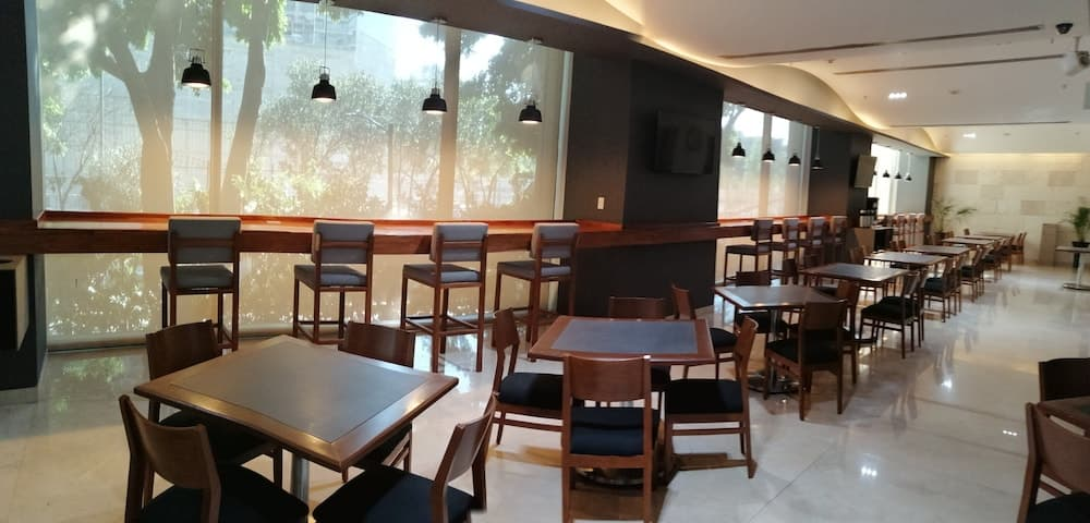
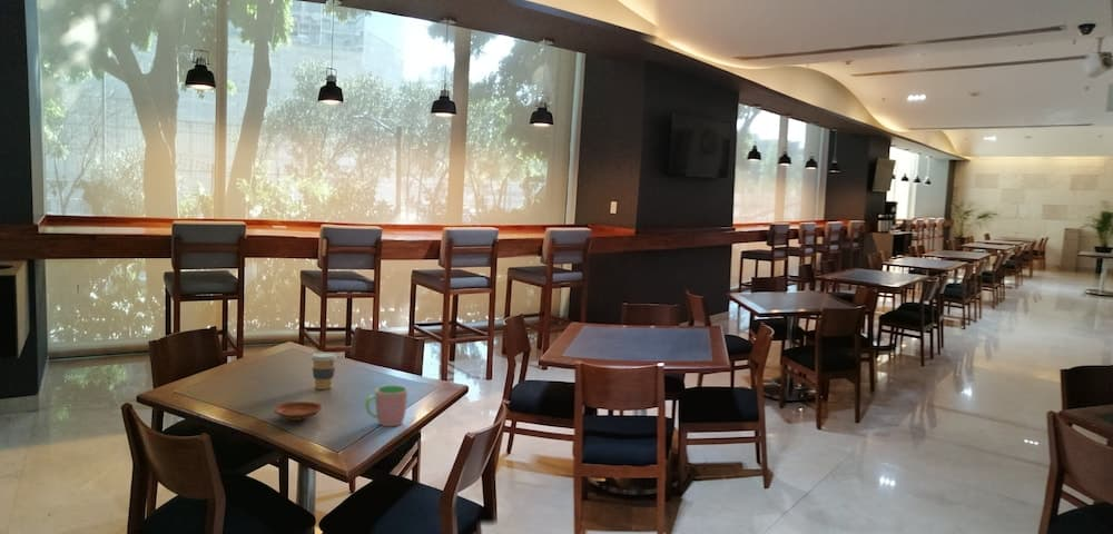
+ plate [273,400,323,422]
+ coffee cup [309,352,338,390]
+ cup [364,384,408,427]
